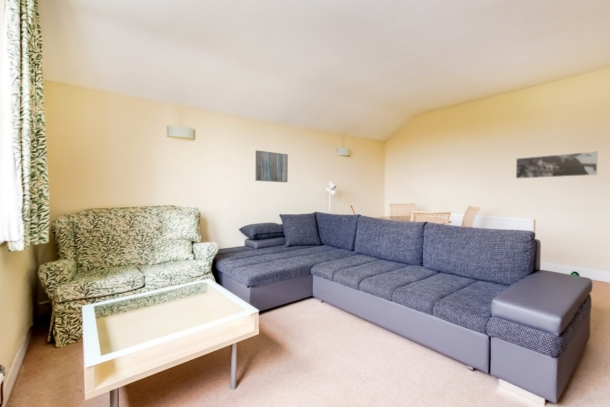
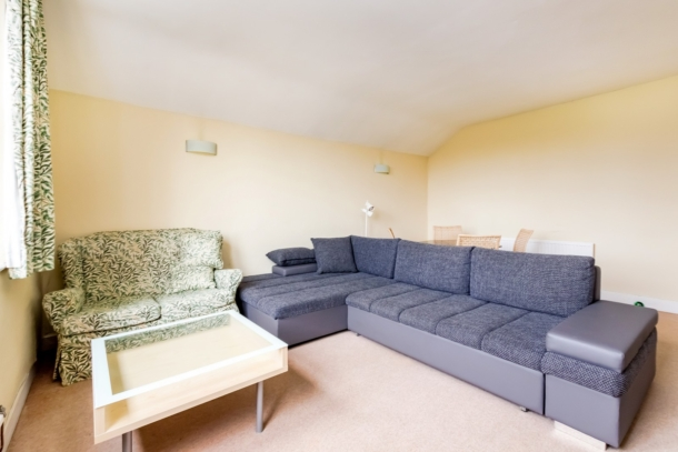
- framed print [515,150,599,179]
- wall art [255,149,289,183]
